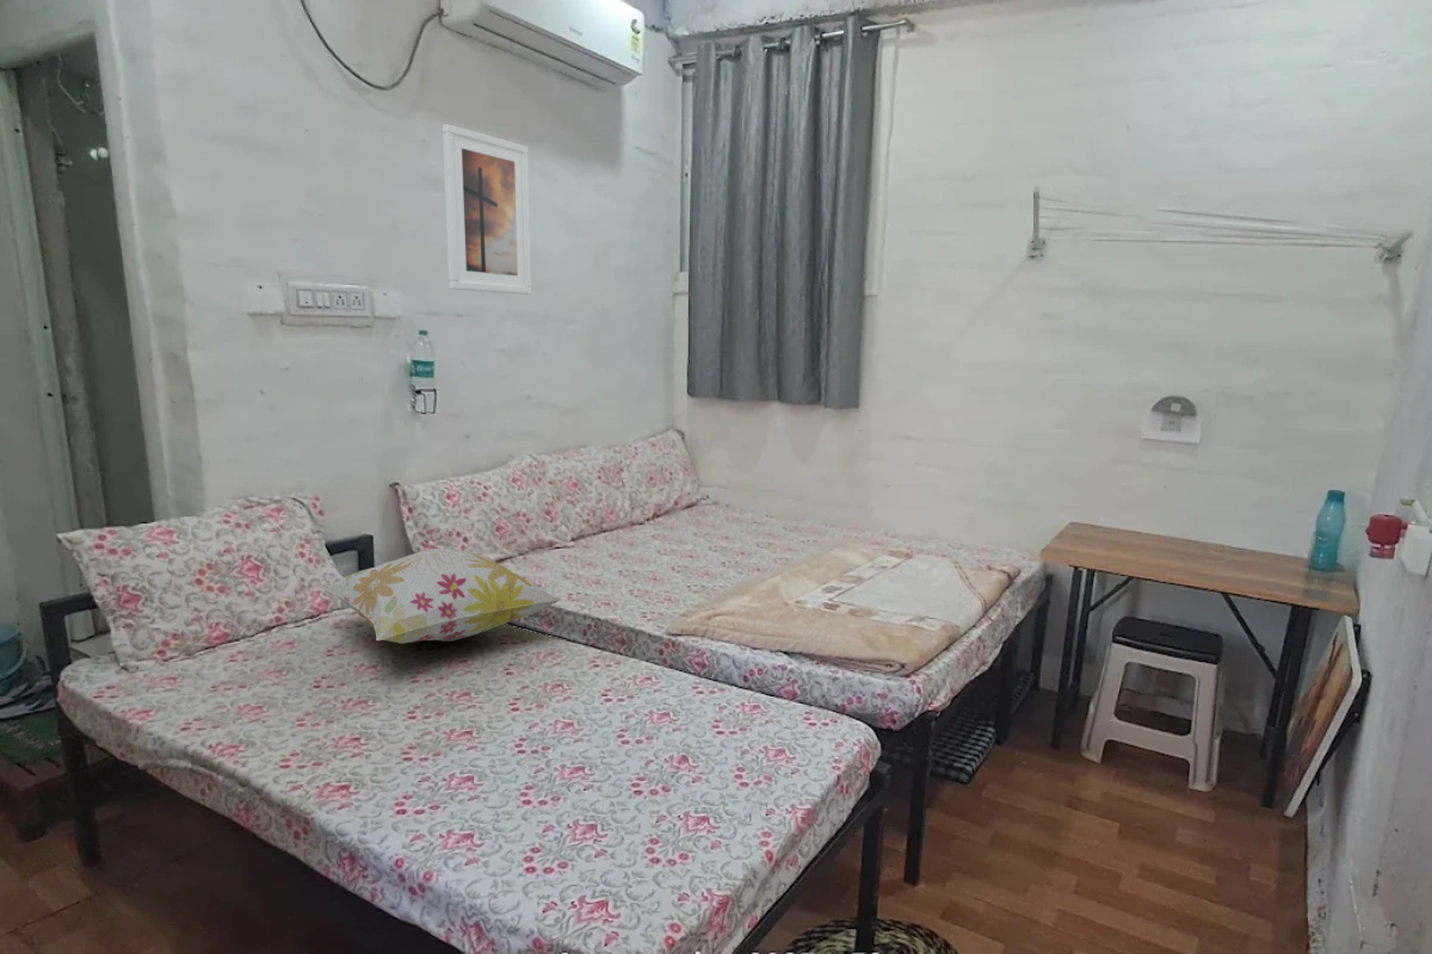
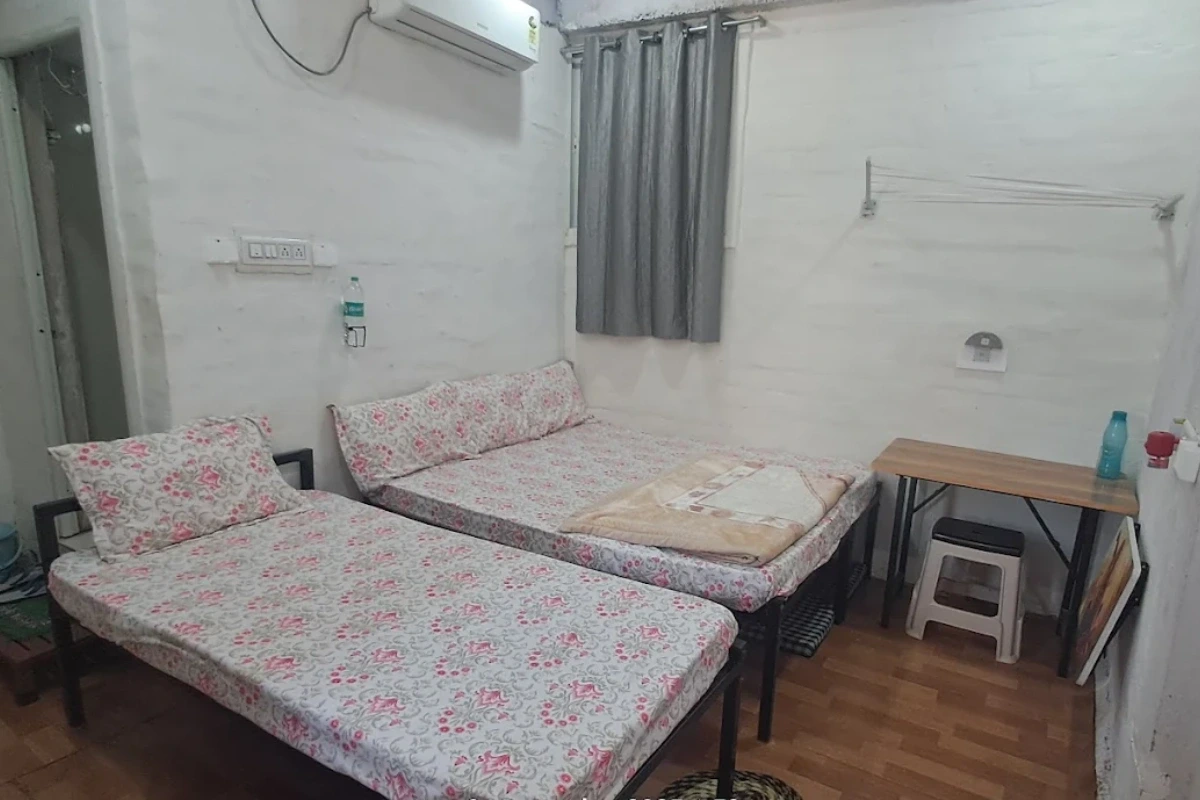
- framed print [442,123,532,296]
- decorative pillow [321,547,562,645]
